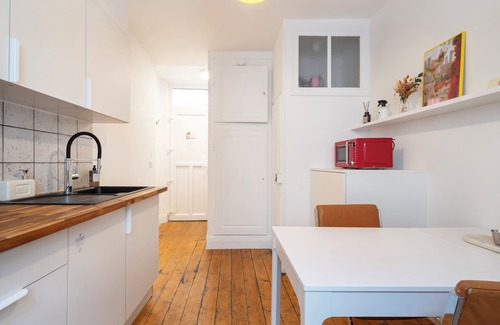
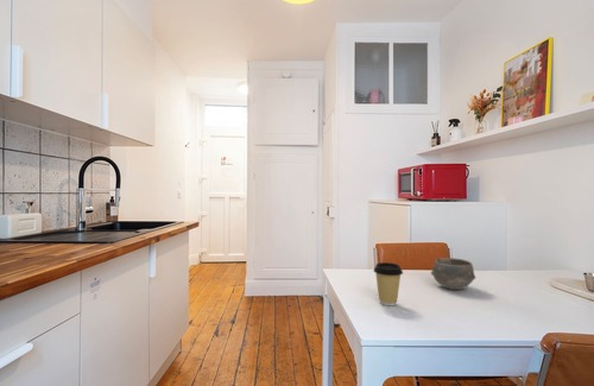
+ bowl [430,257,476,291]
+ coffee cup [373,261,404,306]
